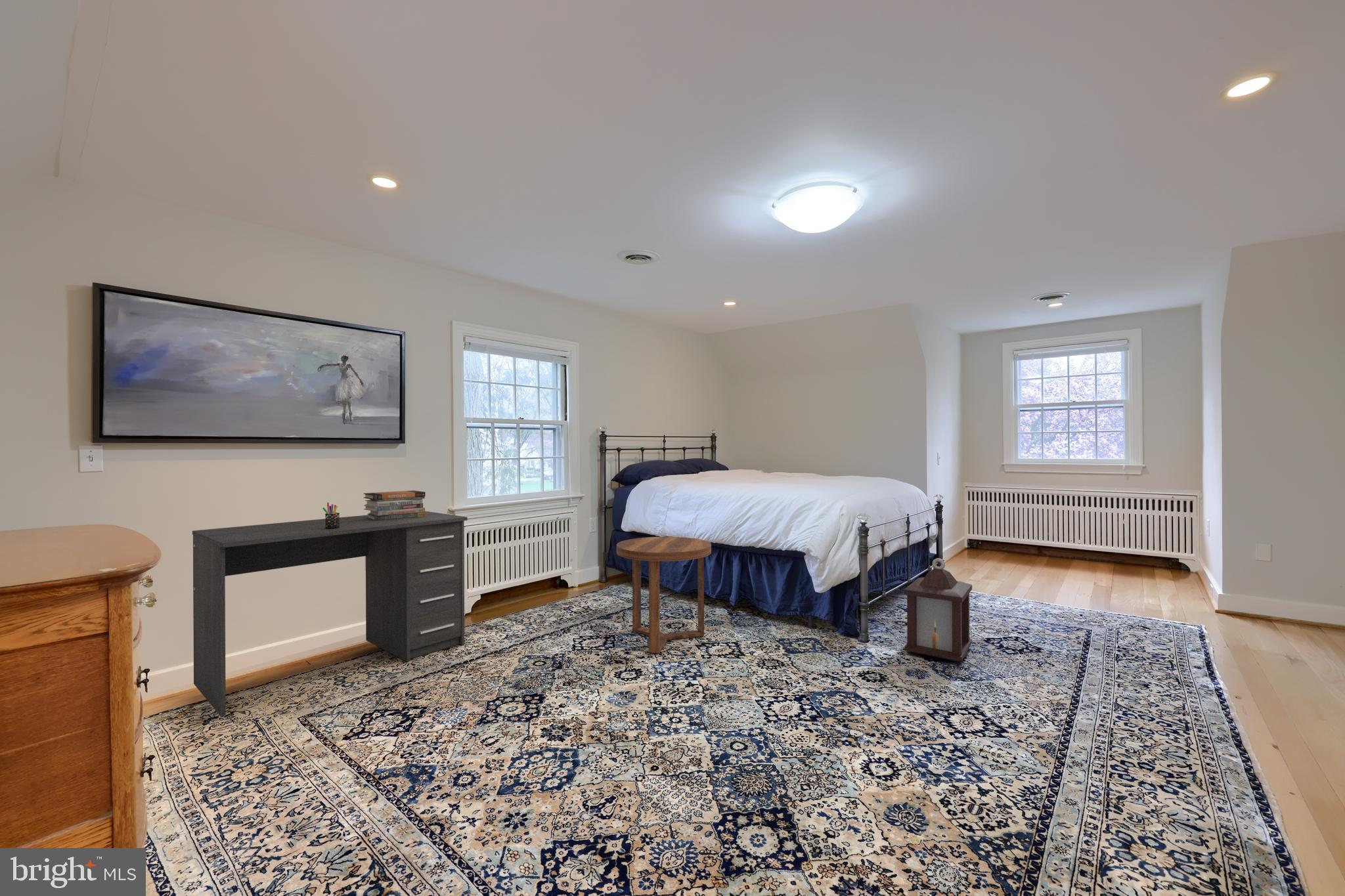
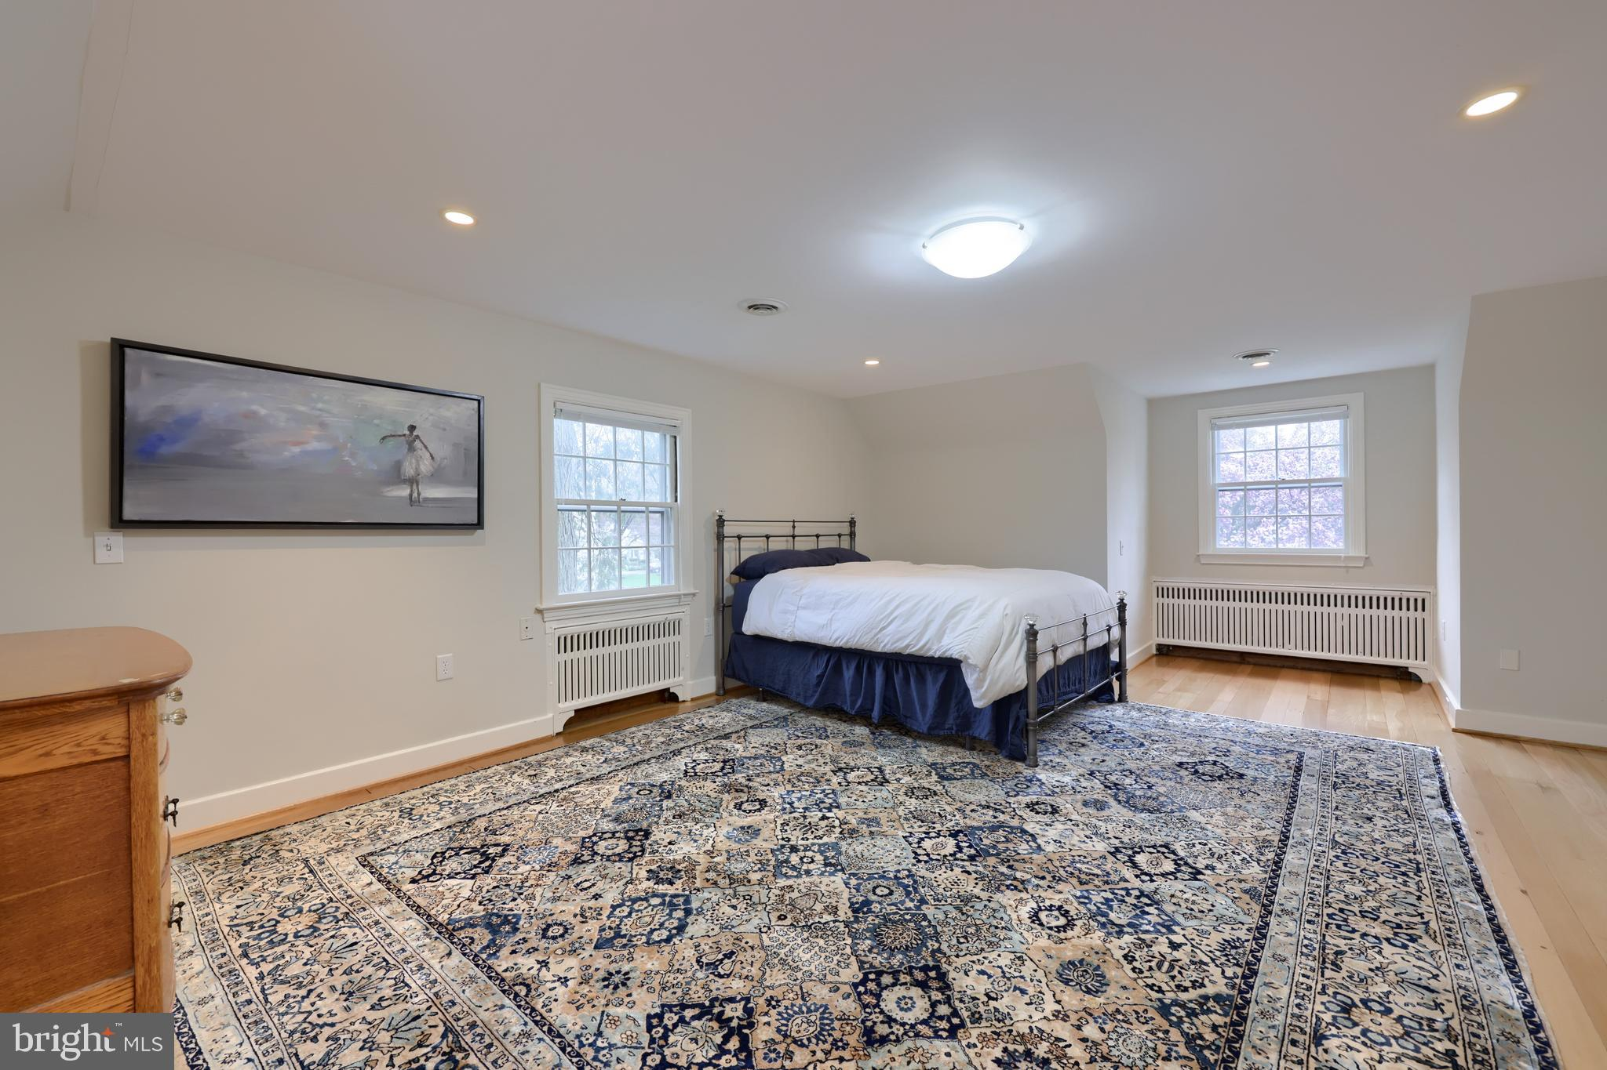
- pen holder [322,501,340,529]
- book stack [363,490,426,521]
- side table [616,536,712,654]
- desk [192,511,468,717]
- lantern [903,557,973,662]
